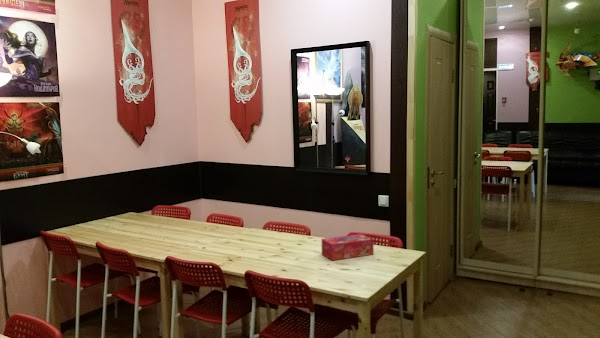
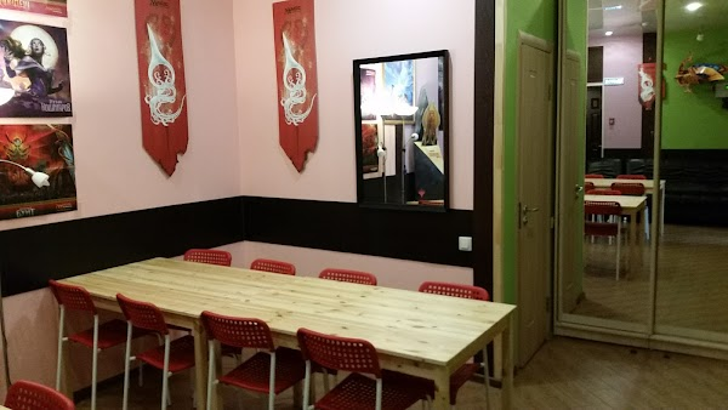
- tissue box [321,233,375,261]
